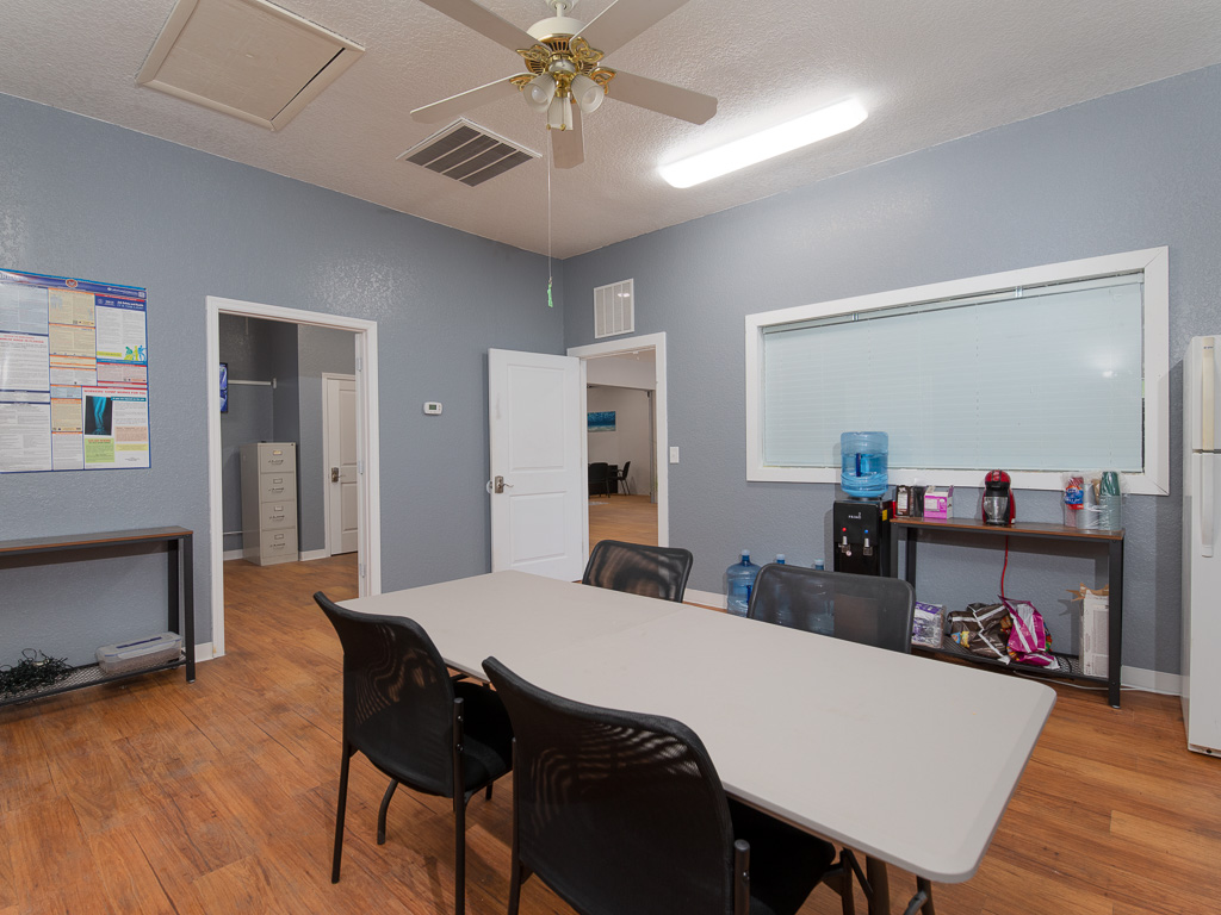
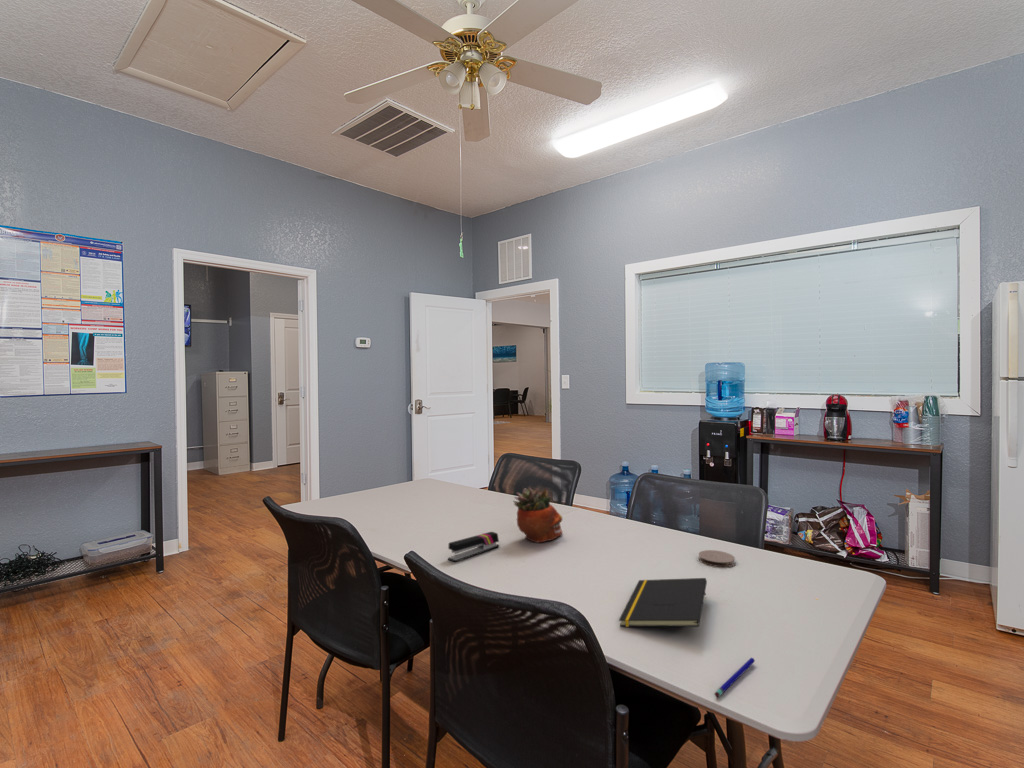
+ pen [714,657,756,698]
+ stapler [447,531,500,563]
+ succulent planter [512,486,563,544]
+ notepad [618,577,708,628]
+ coaster [698,549,736,568]
